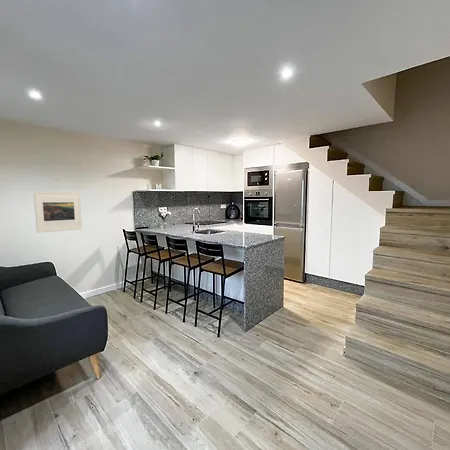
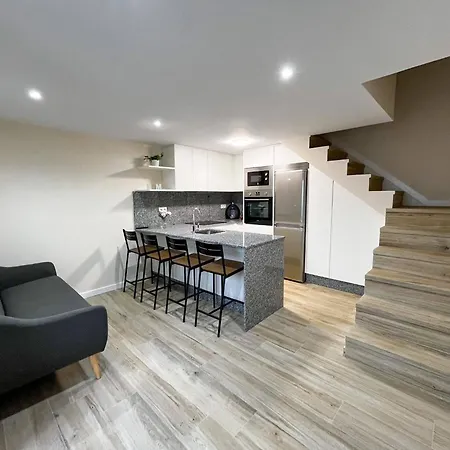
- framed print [33,190,83,234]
